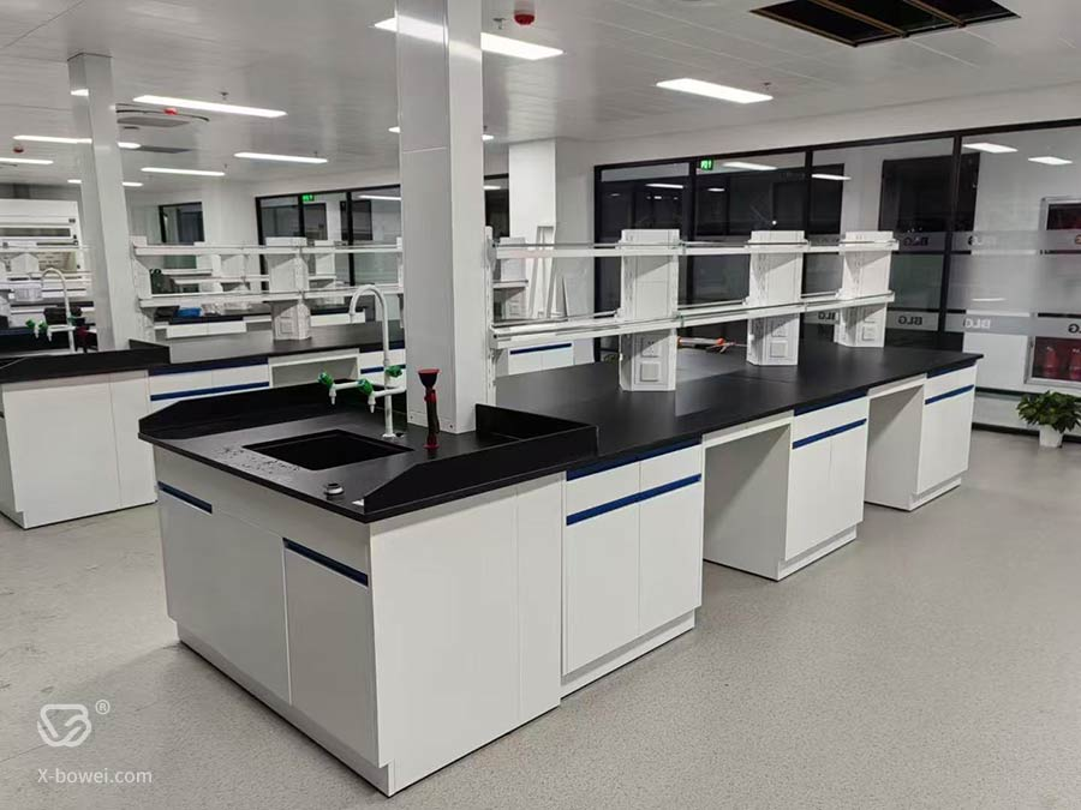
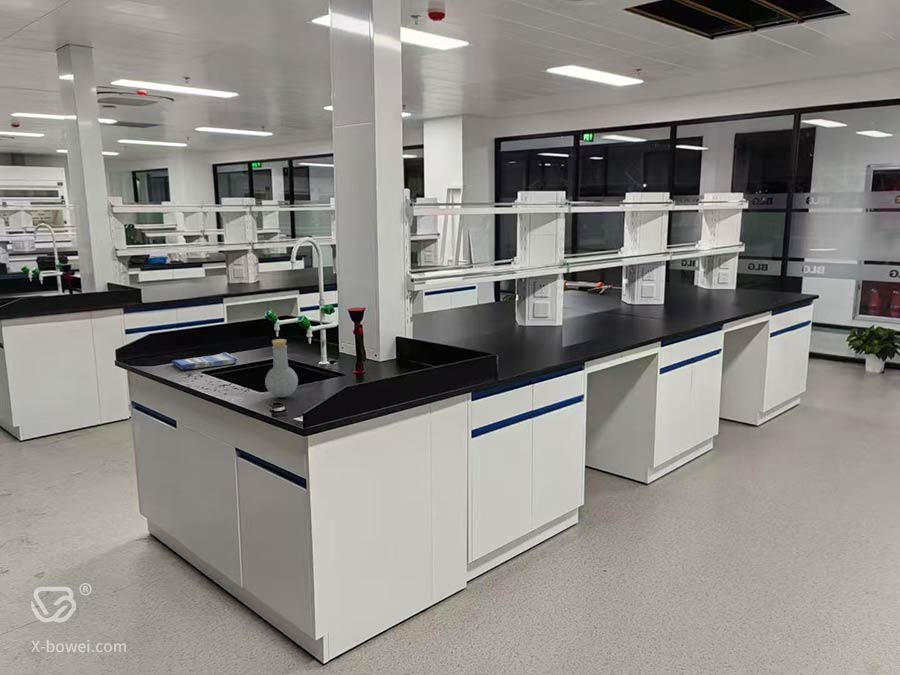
+ dish towel [171,352,239,371]
+ flask [264,338,299,398]
